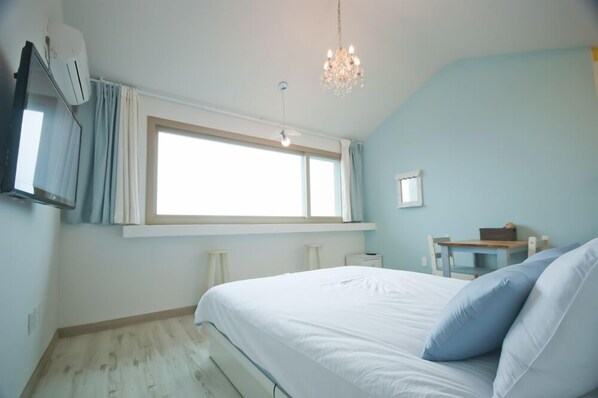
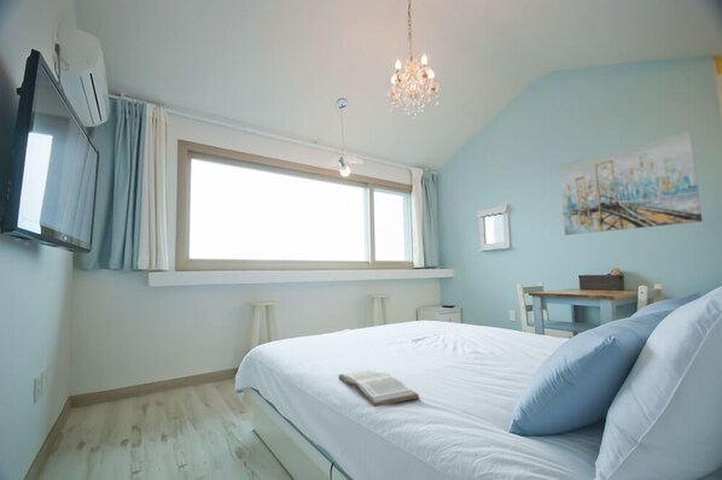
+ wall art [558,130,704,236]
+ book [338,368,420,408]
